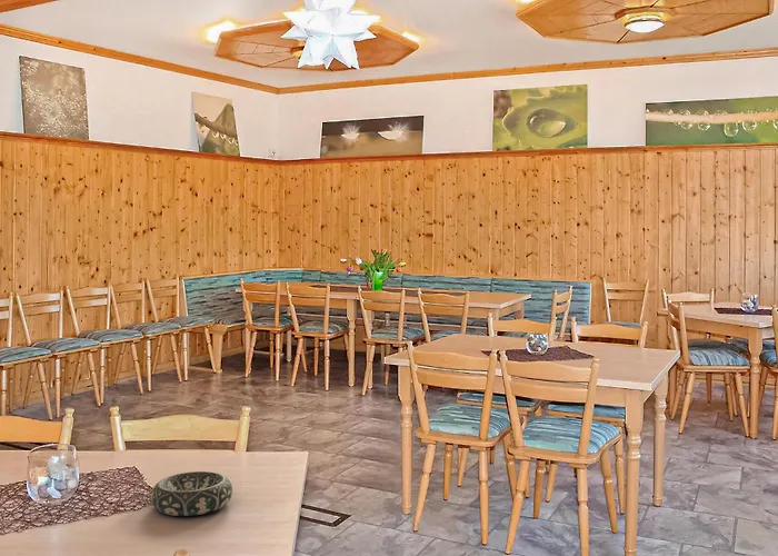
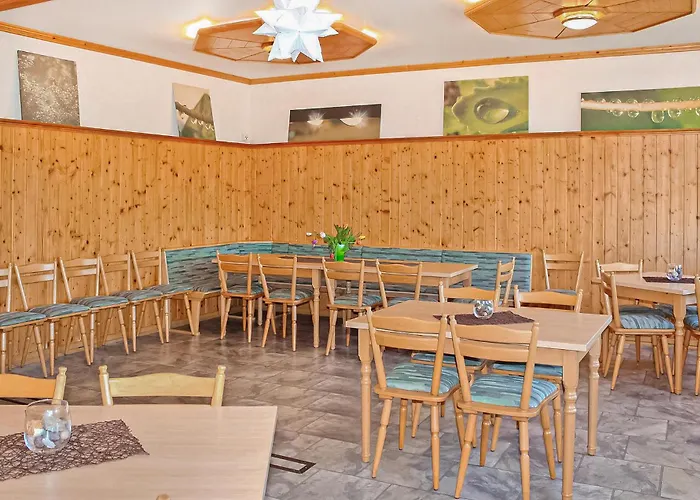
- decorative bowl [150,470,233,517]
